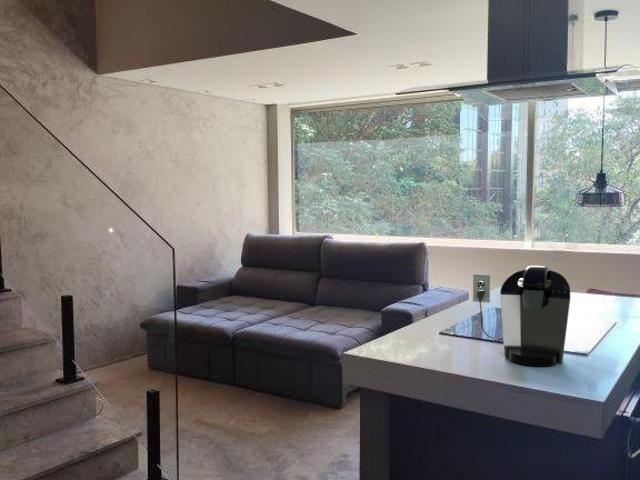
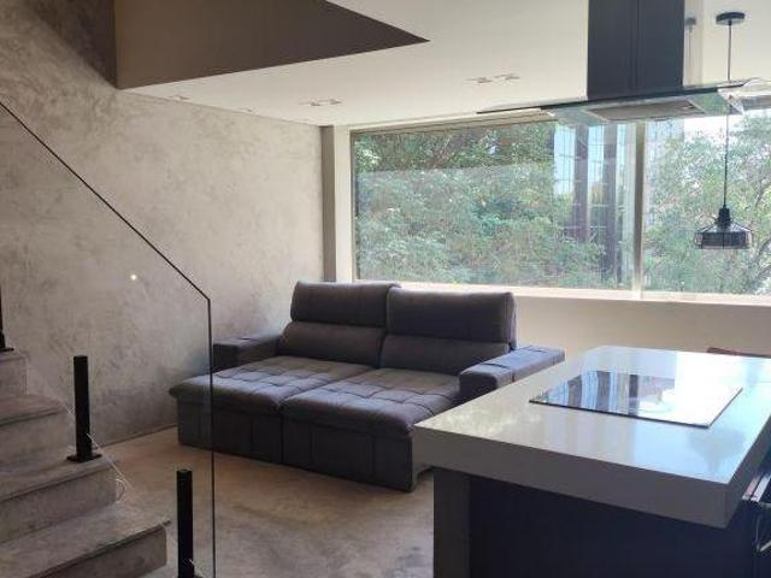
- coffee maker [472,265,571,368]
